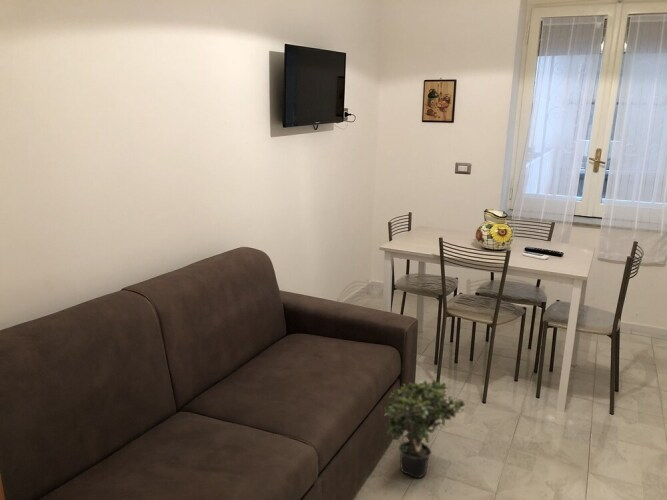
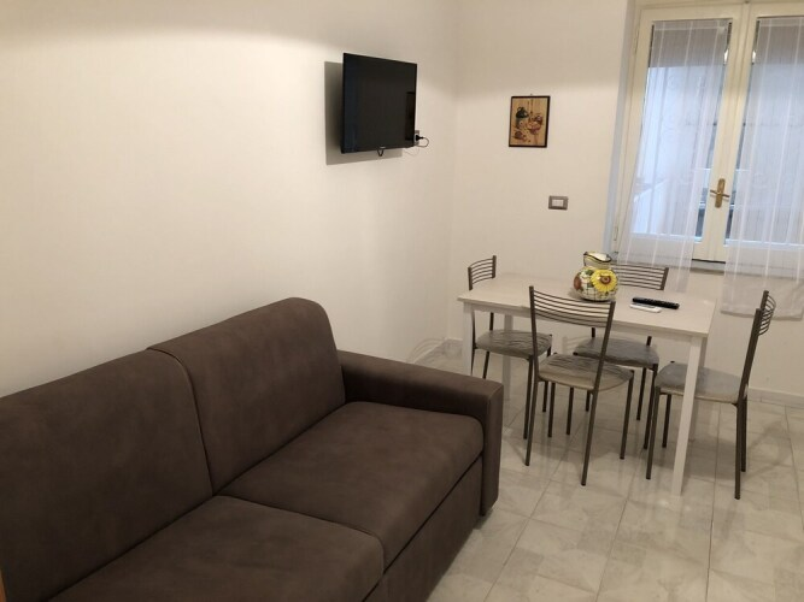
- potted plant [382,379,466,479]
